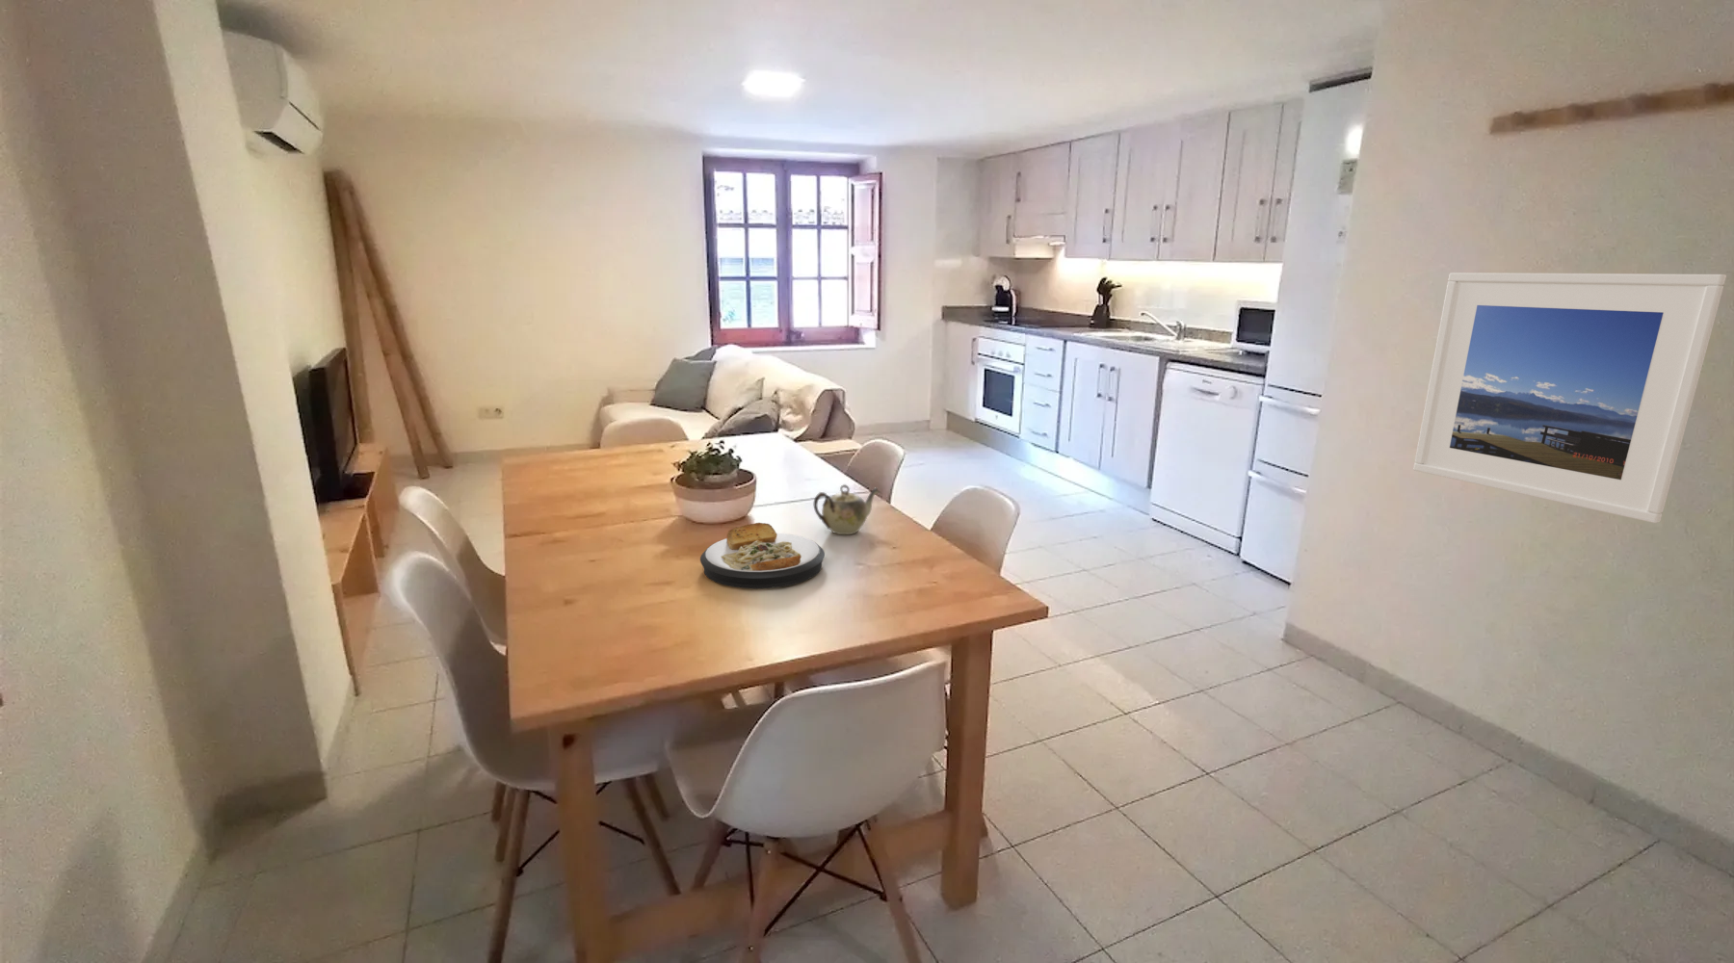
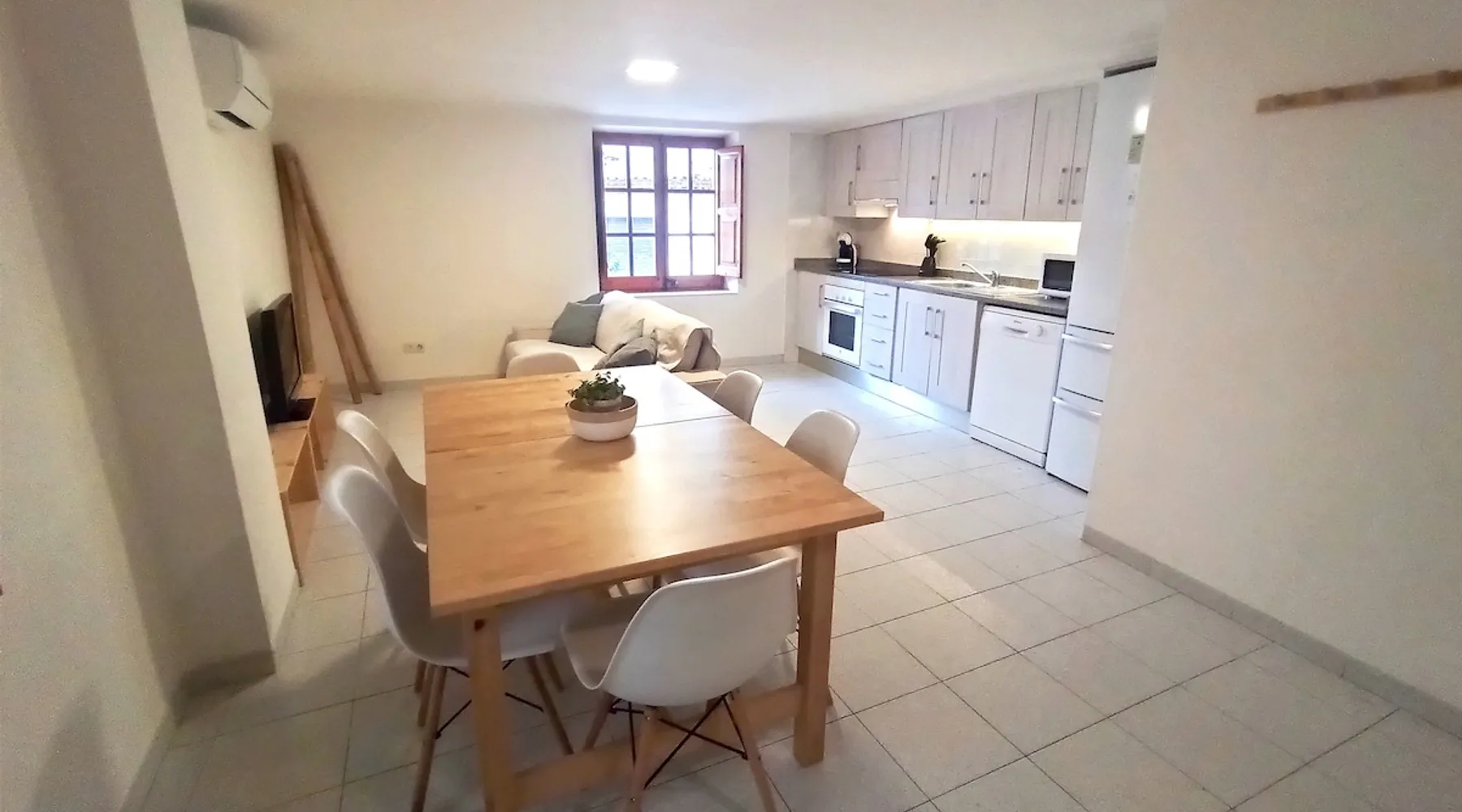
- plate [700,522,825,589]
- teapot [814,484,881,535]
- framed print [1413,272,1727,524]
